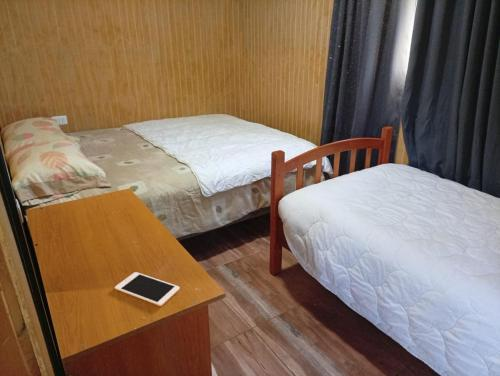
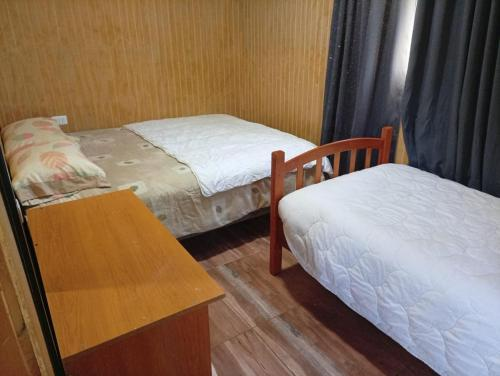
- cell phone [114,271,181,307]
